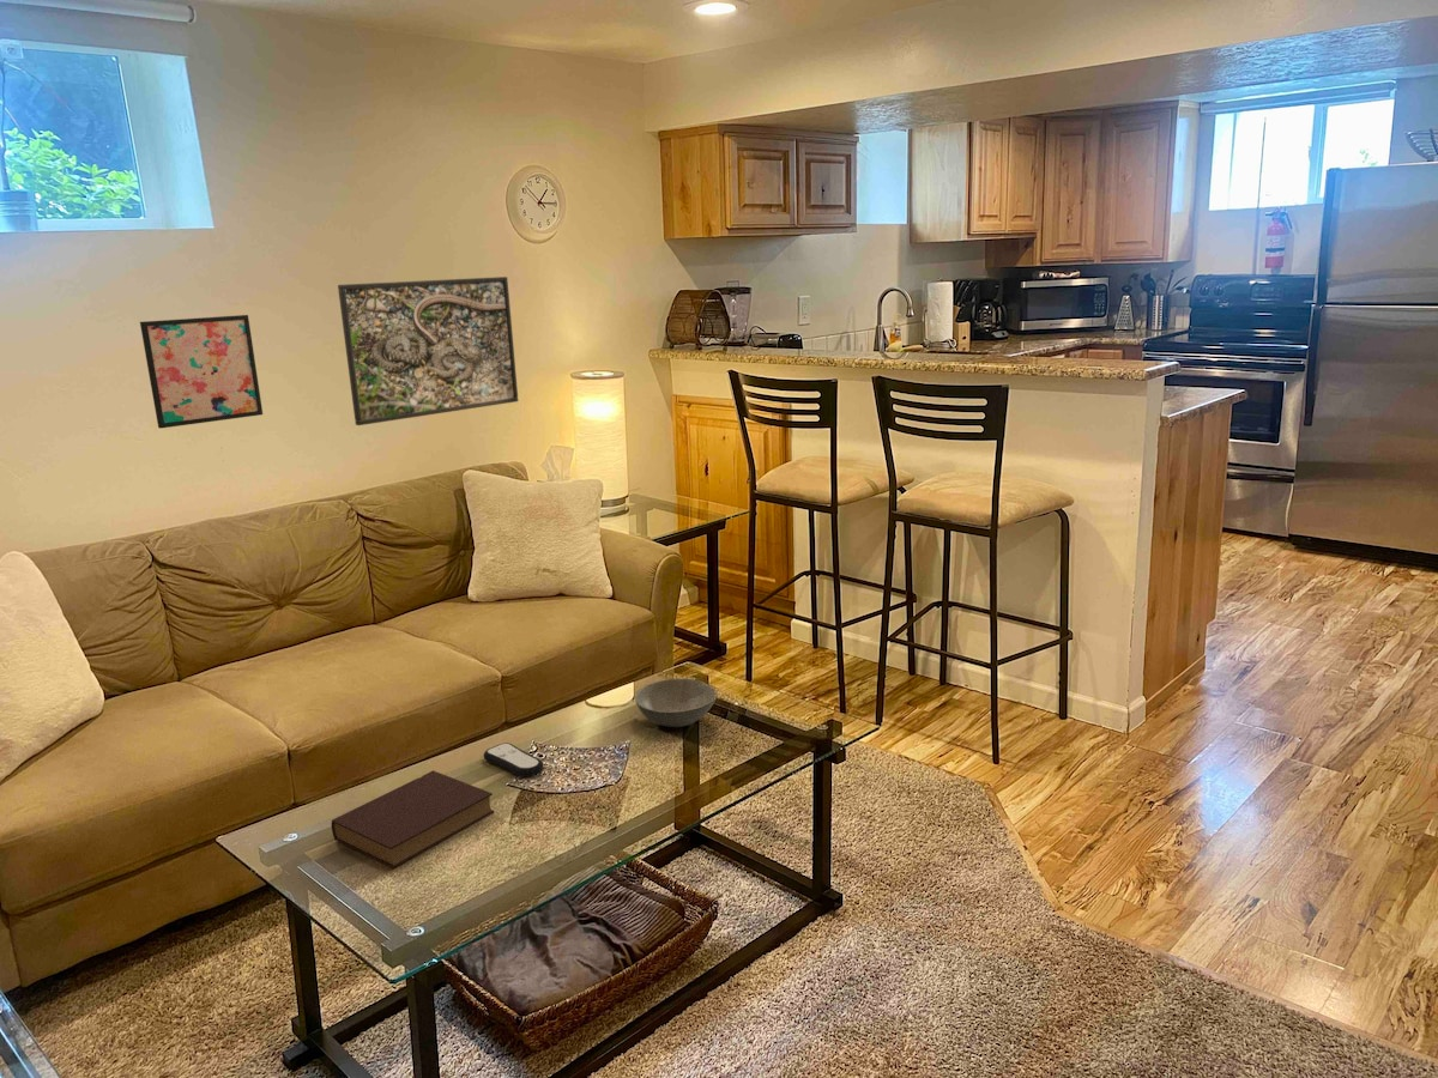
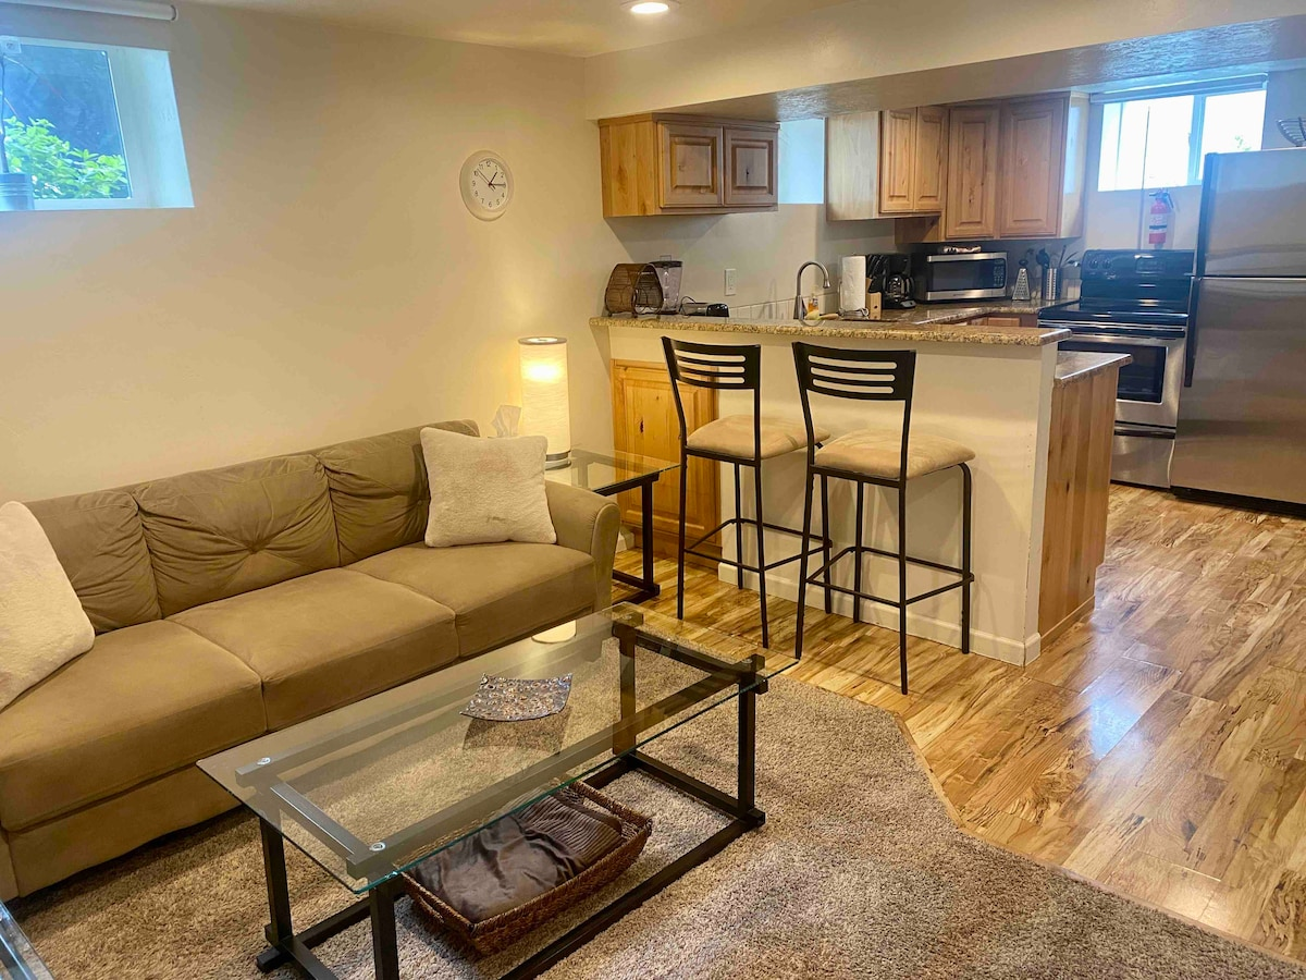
- soup bowl [634,677,718,728]
- book [331,770,495,870]
- remote control [483,741,544,777]
- wall art [139,314,264,430]
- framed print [337,275,519,426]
